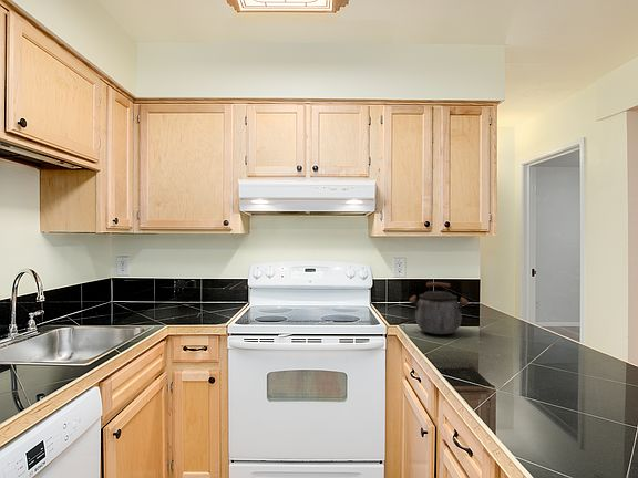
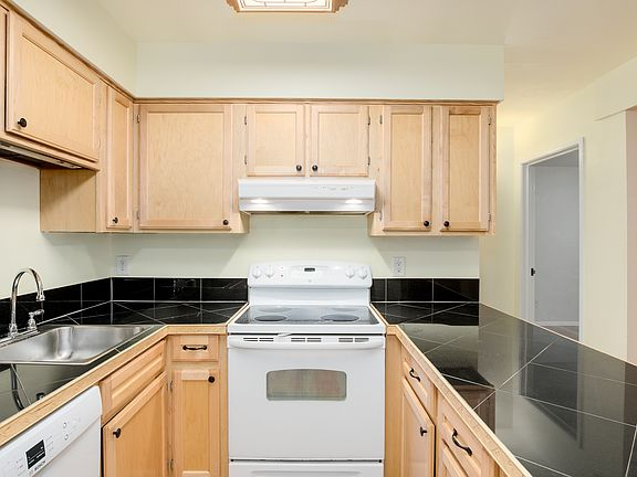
- kettle [409,281,469,335]
